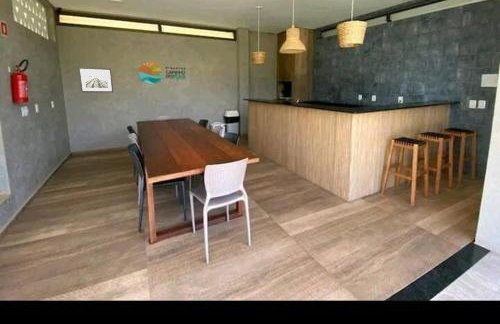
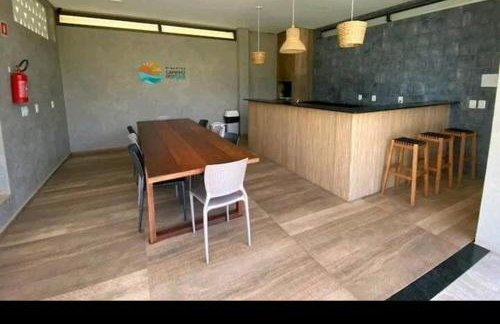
- wall art [77,66,114,93]
